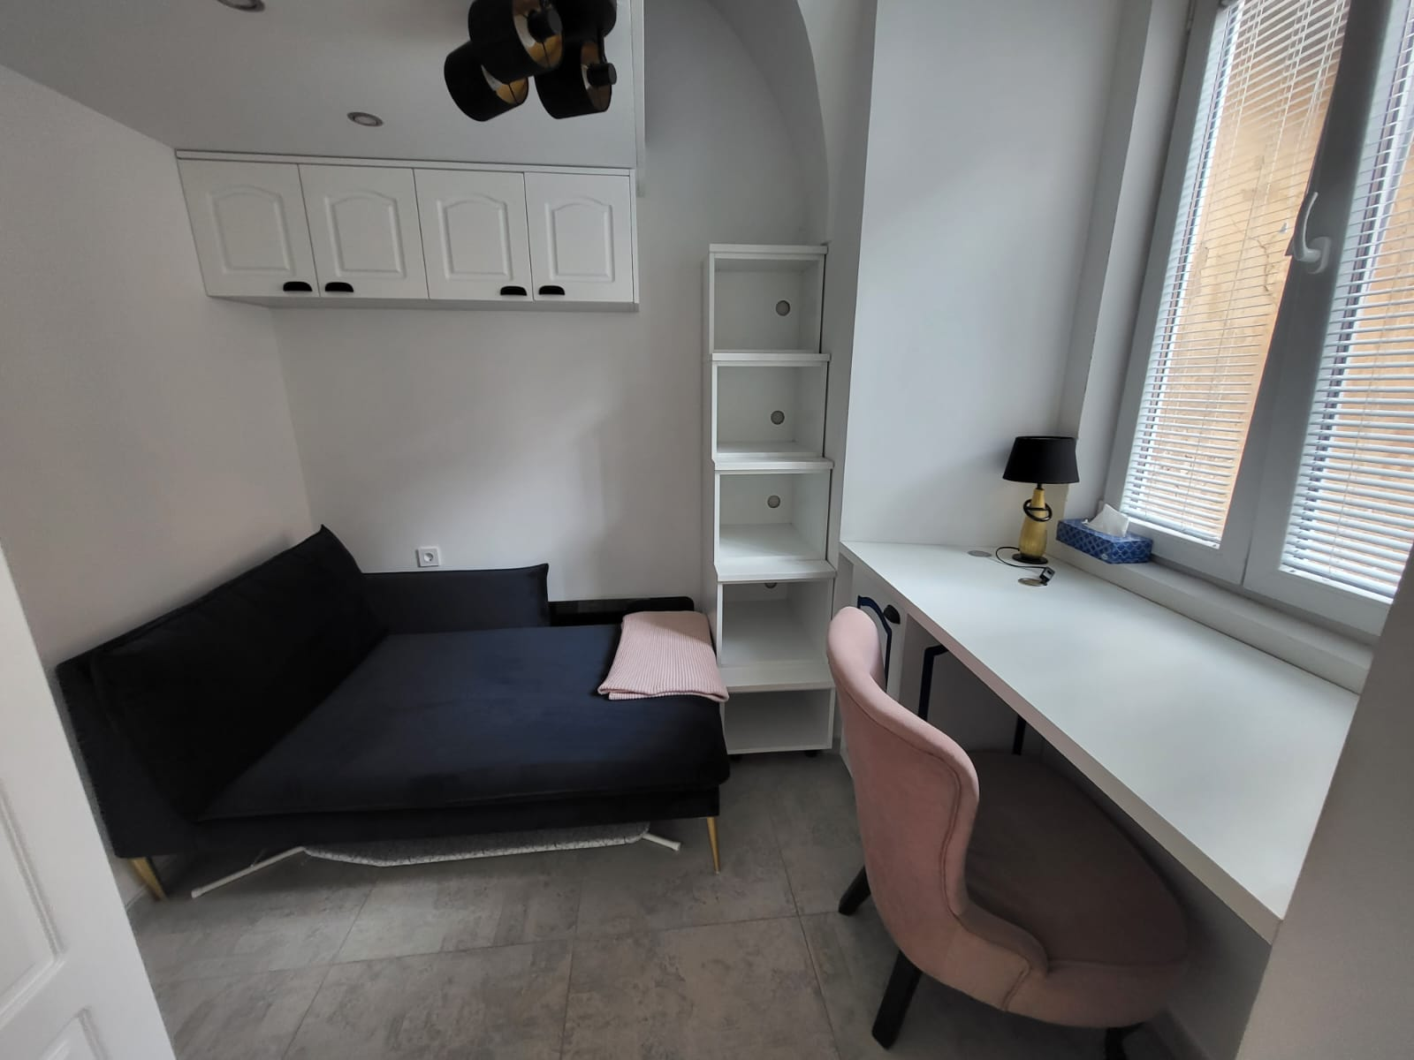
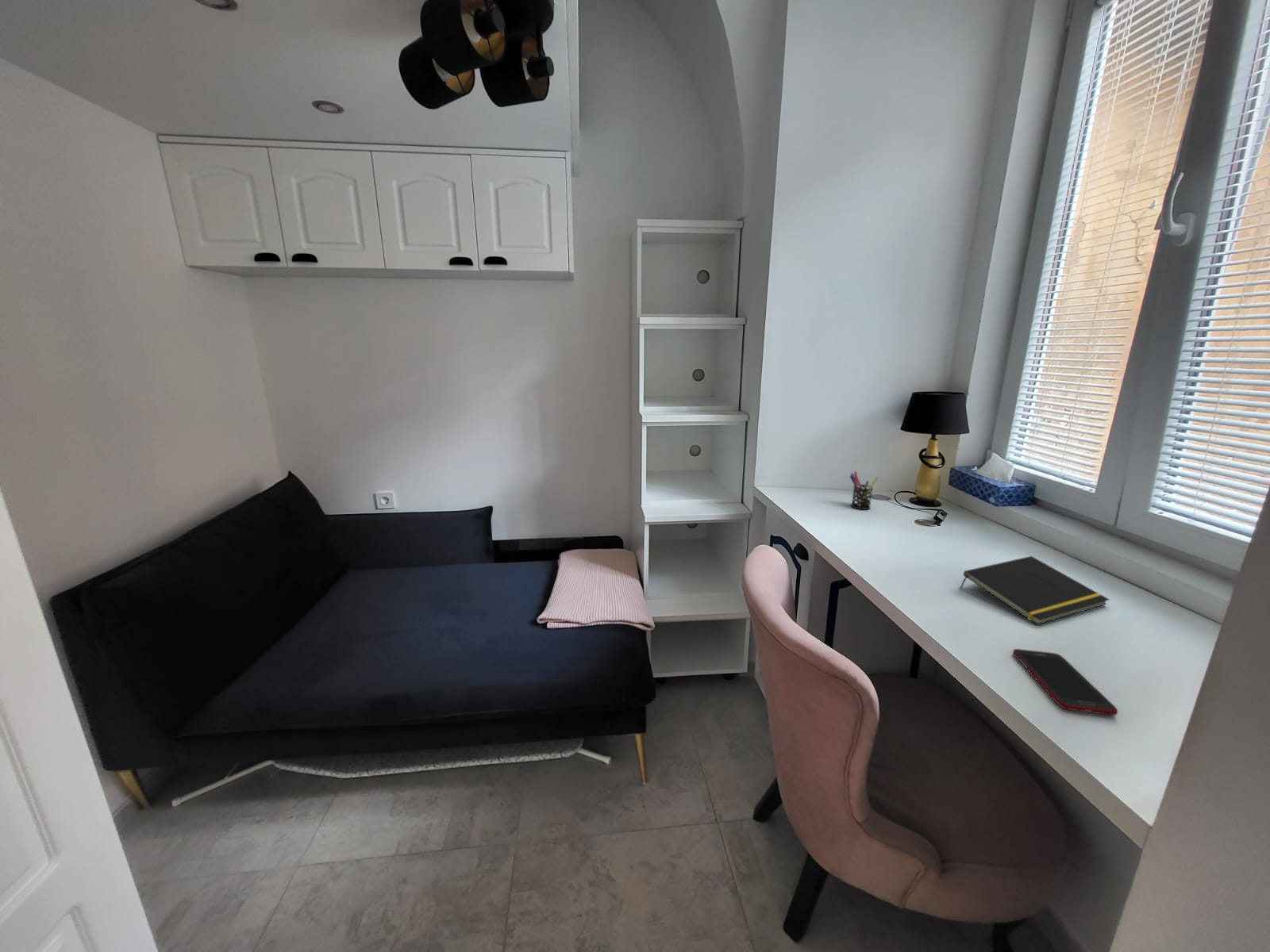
+ notepad [959,555,1110,625]
+ pen holder [849,470,879,510]
+ cell phone [1012,648,1118,716]
